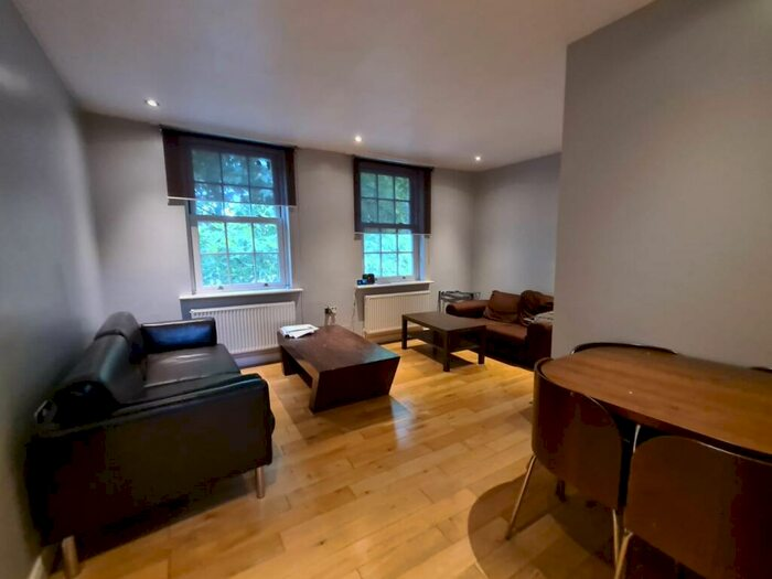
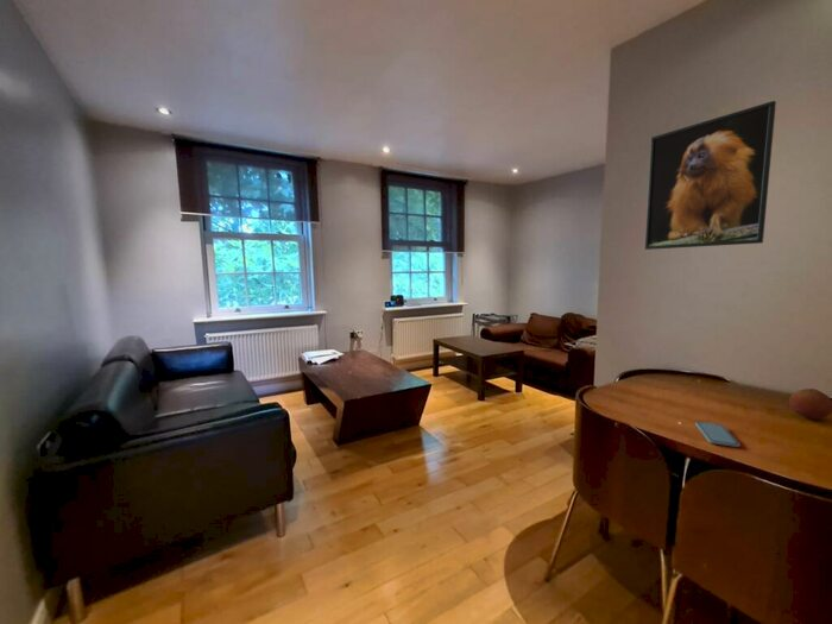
+ smartphone [694,421,740,448]
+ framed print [644,100,777,251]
+ fruit [788,387,832,420]
